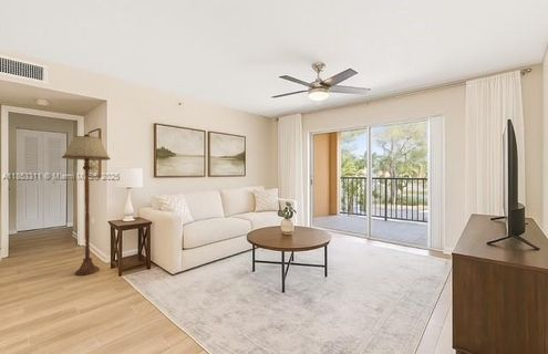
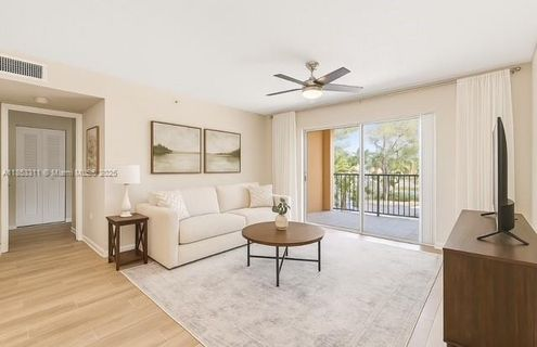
- floor lamp [61,133,112,277]
